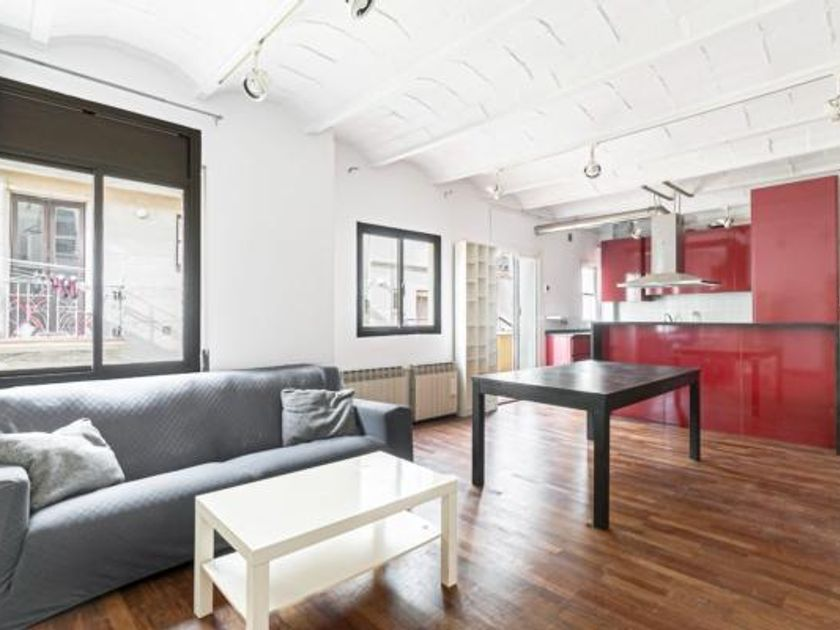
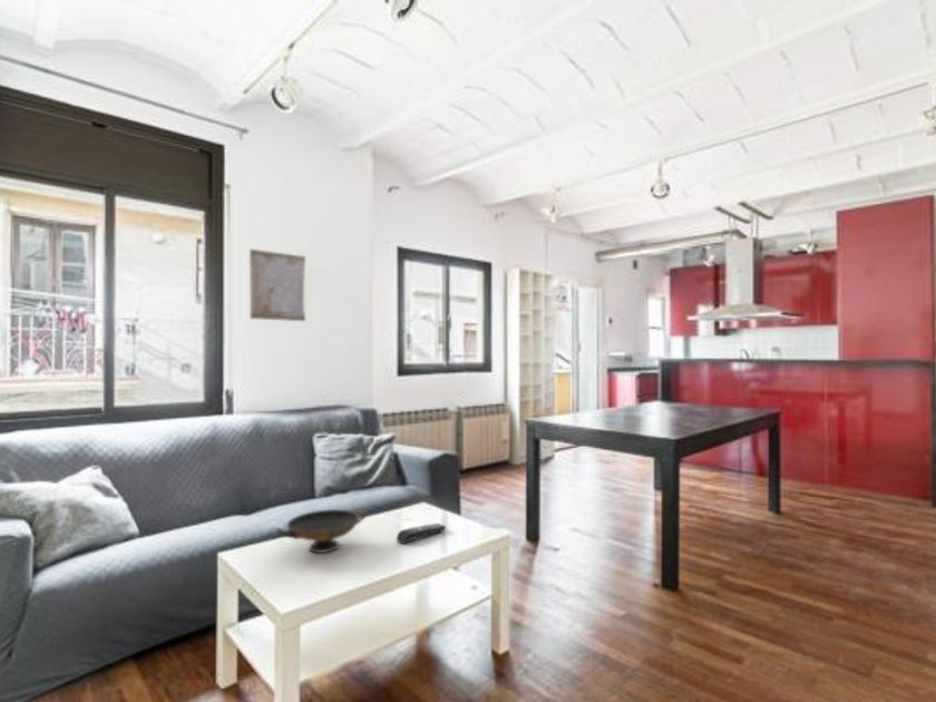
+ decorative bowl [276,508,367,554]
+ remote control [396,523,447,545]
+ wall art [248,248,306,322]
